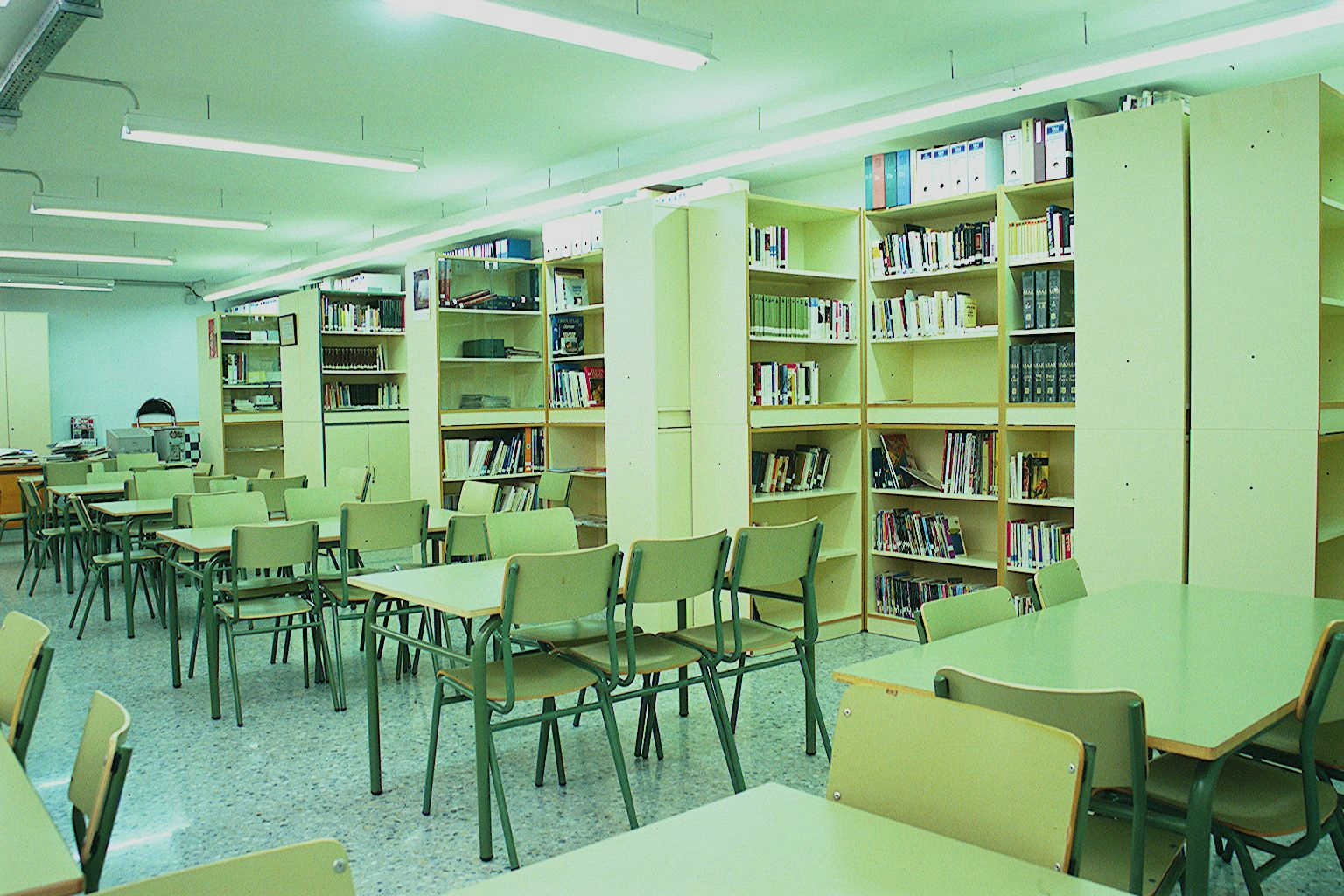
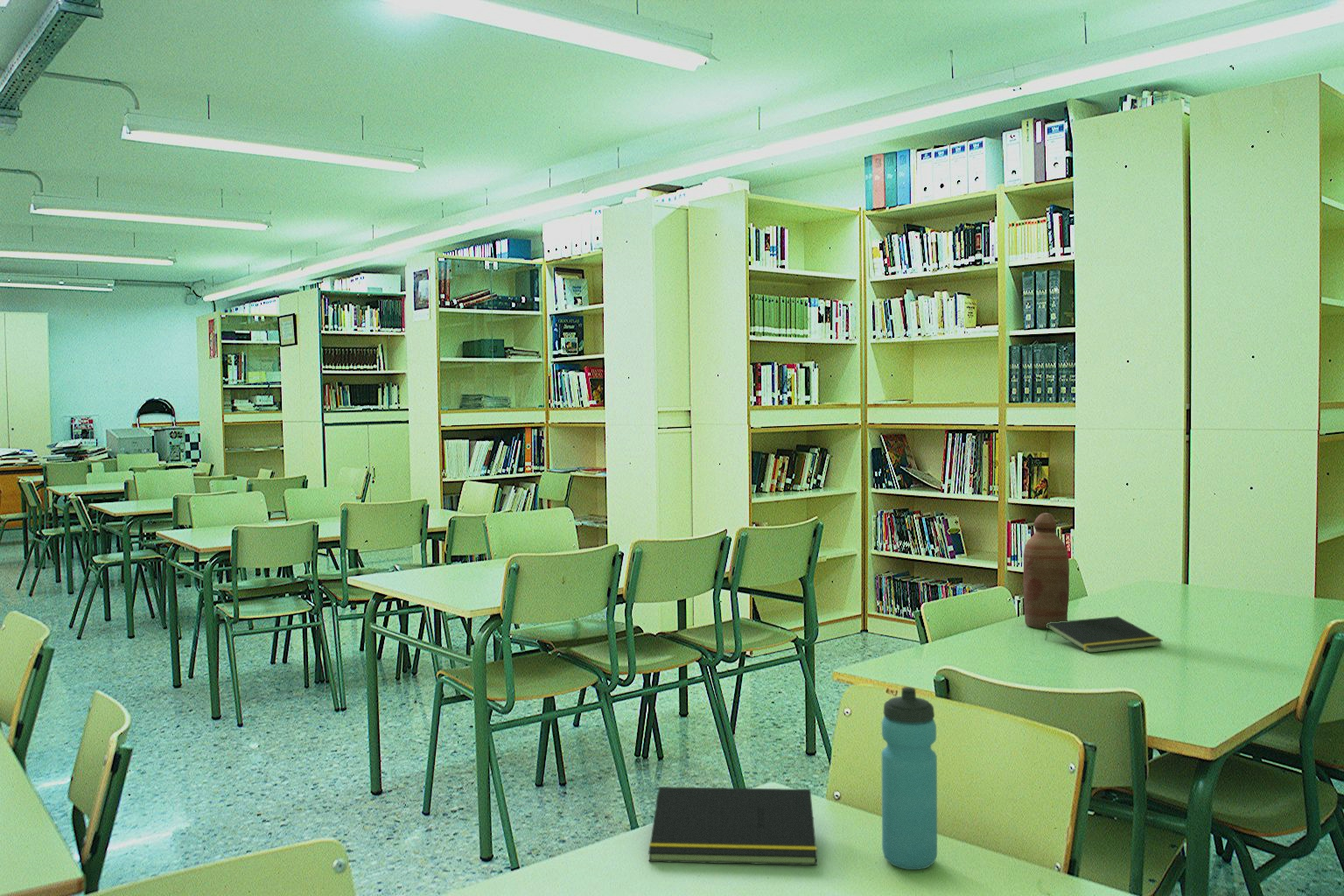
+ bottle [1023,512,1070,629]
+ notepad [1044,615,1164,654]
+ water bottle [880,686,938,871]
+ notepad [648,786,818,866]
